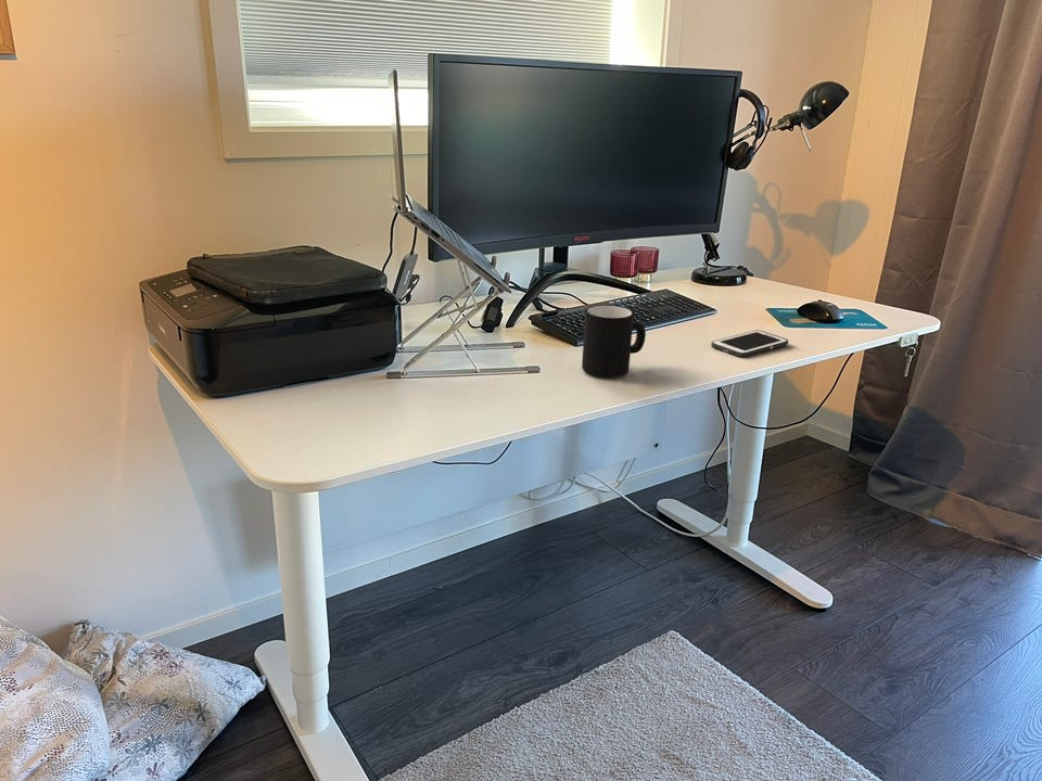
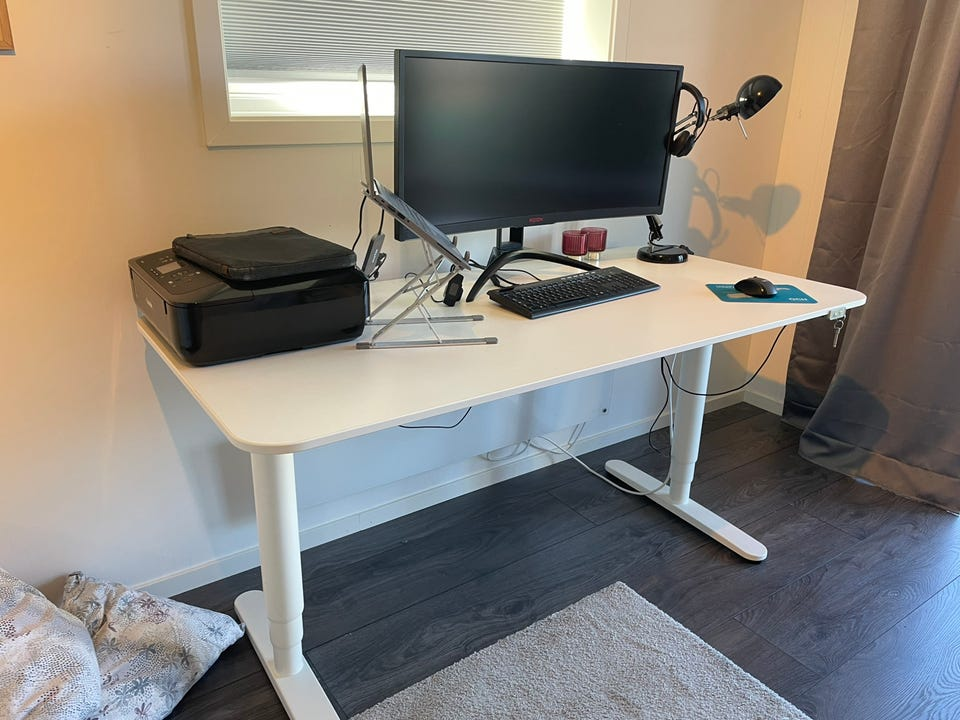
- mug [581,304,647,379]
- cell phone [710,329,789,358]
